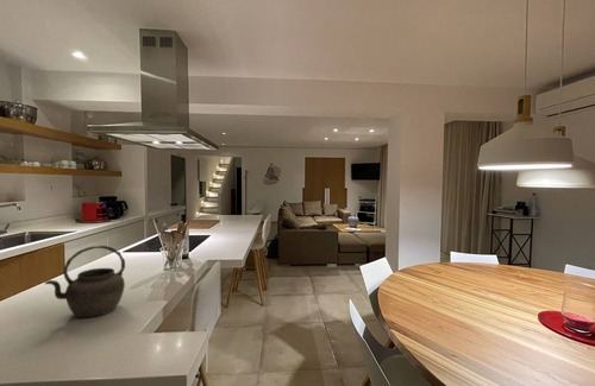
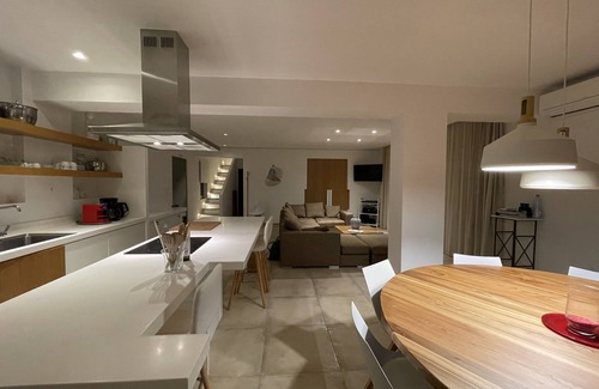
- kettle [44,245,126,319]
